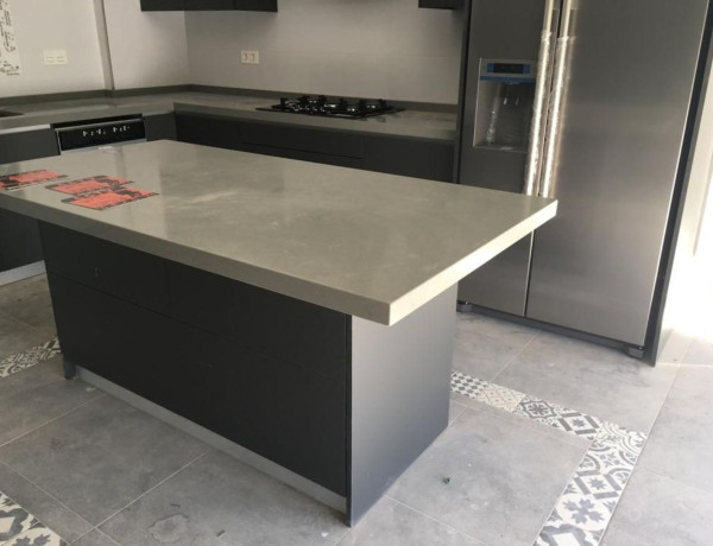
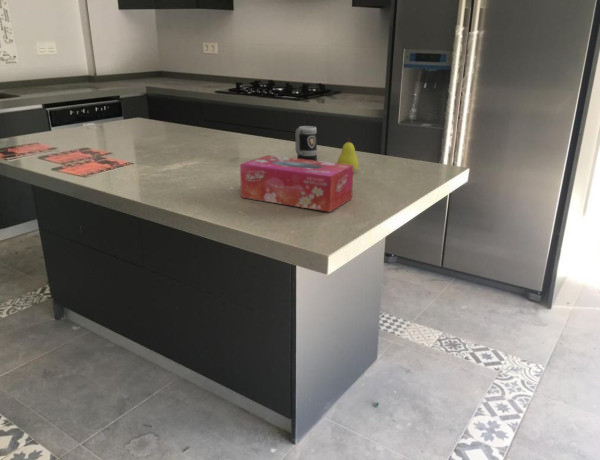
+ mug [294,125,318,161]
+ fruit [336,137,359,173]
+ tissue box [239,154,354,213]
